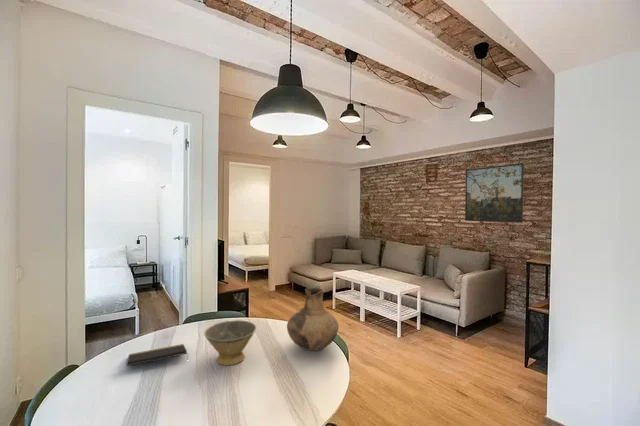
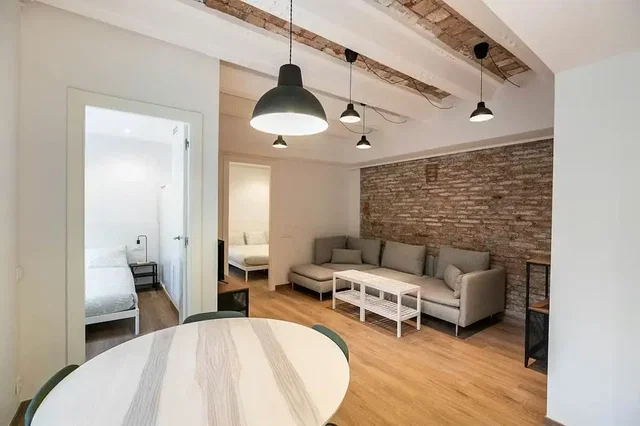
- notepad [126,343,189,367]
- bowl [203,319,257,366]
- vase [286,287,340,352]
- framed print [464,163,525,224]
